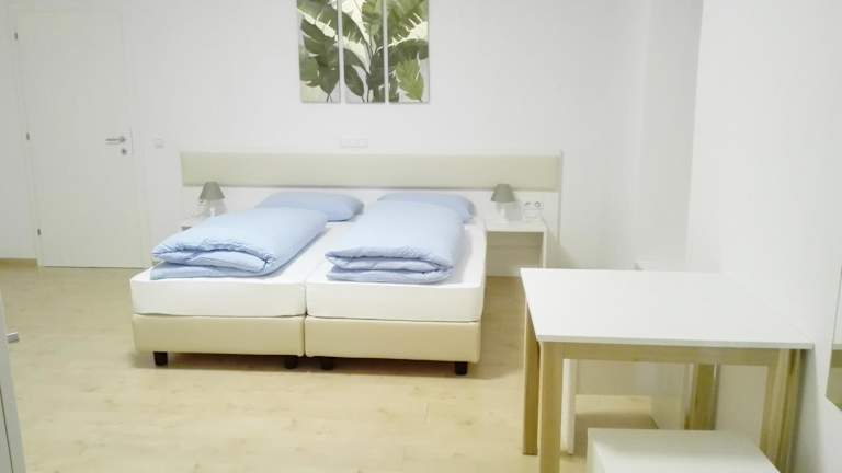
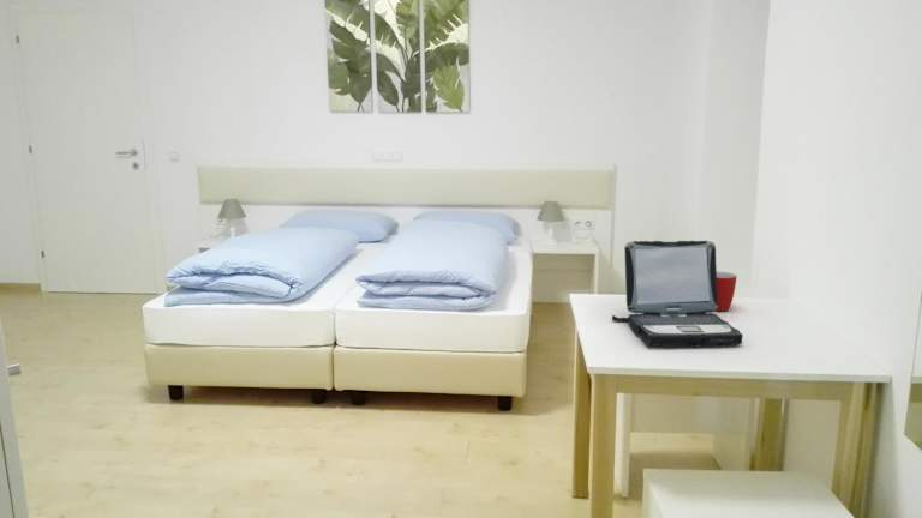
+ mug [716,270,738,312]
+ laptop [611,240,744,348]
